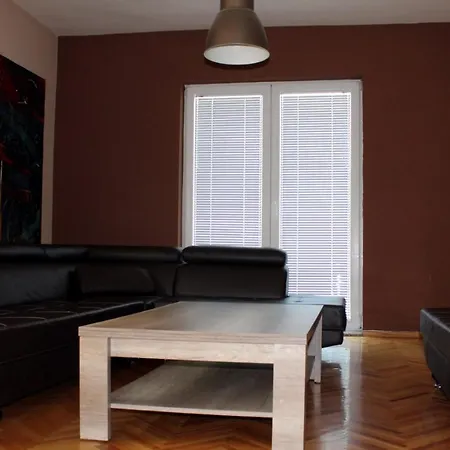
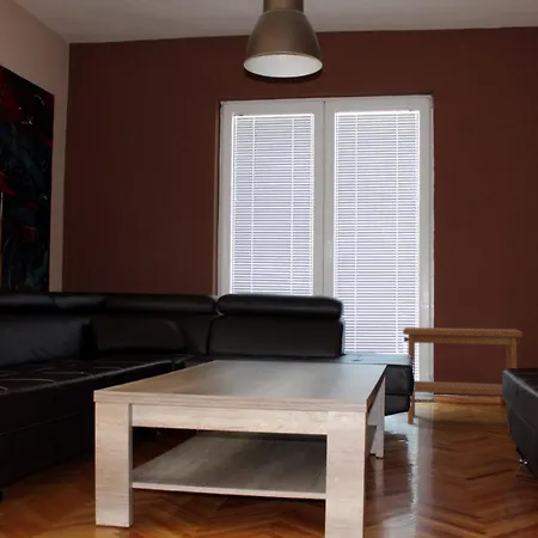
+ side table [402,326,524,426]
